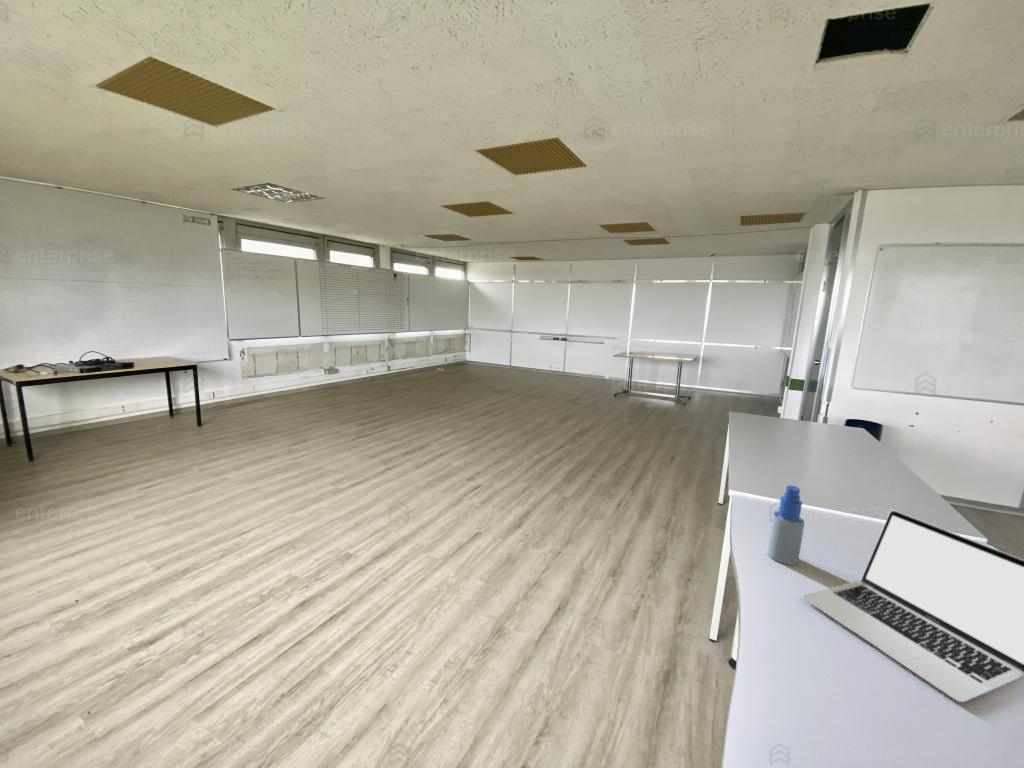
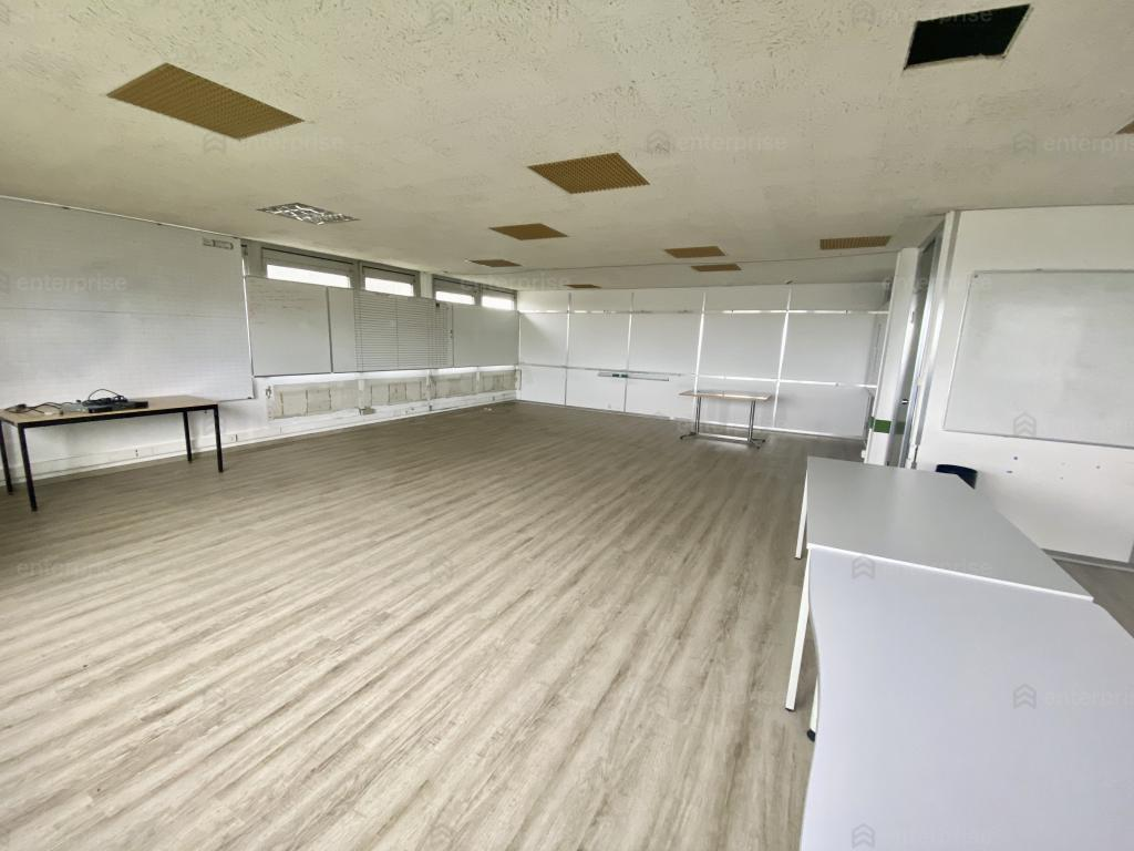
- spray bottle [766,485,806,566]
- laptop [801,509,1024,703]
